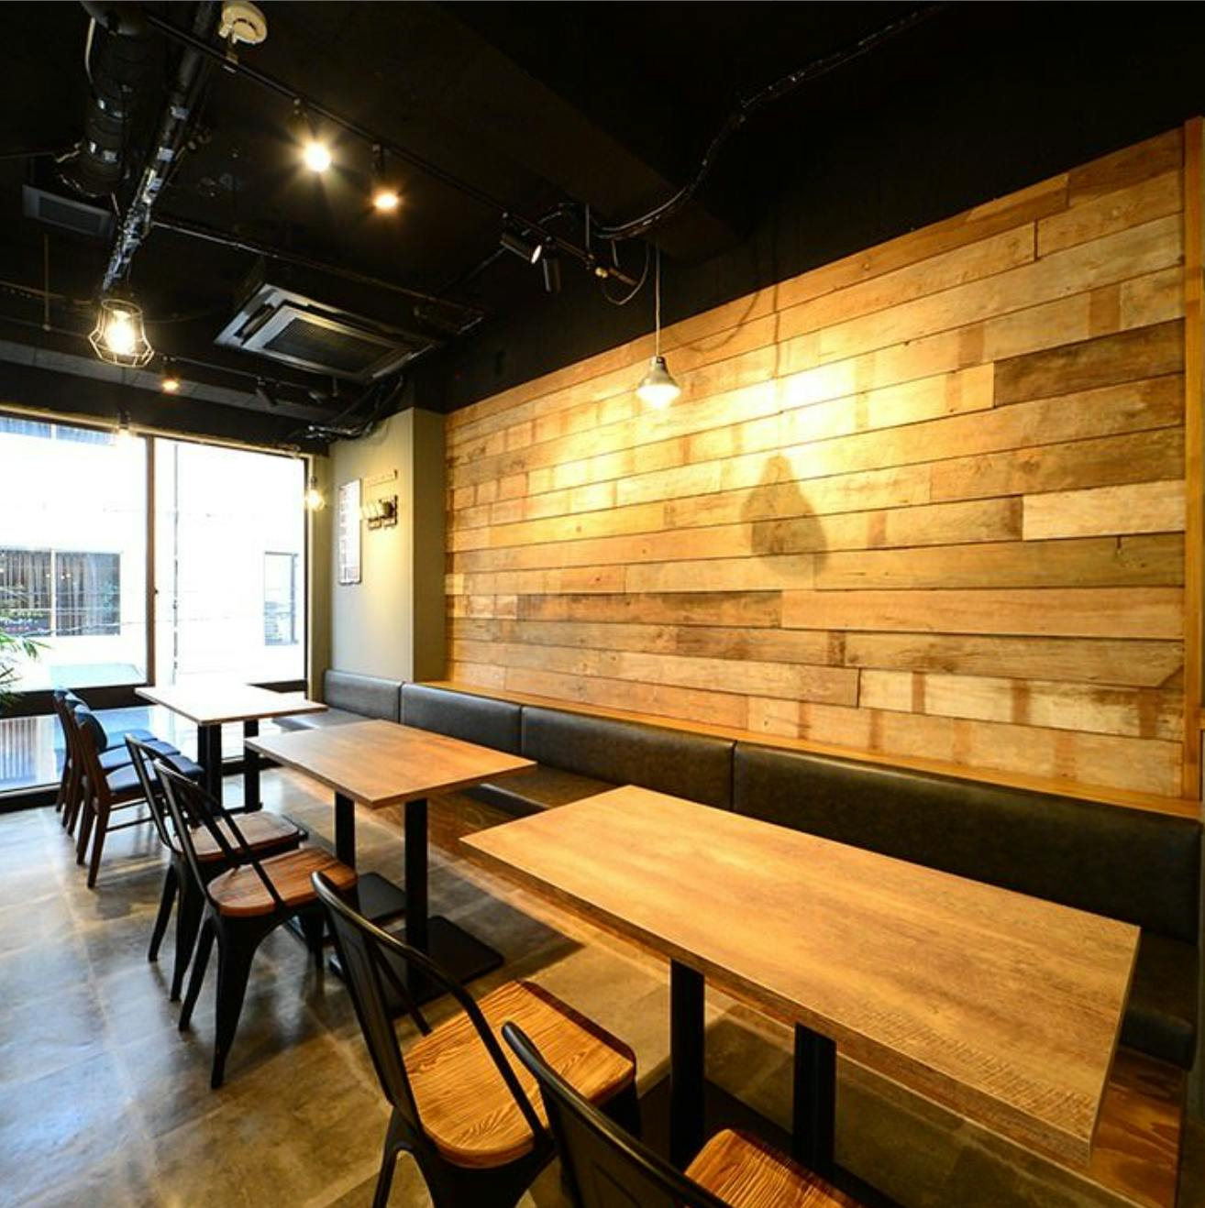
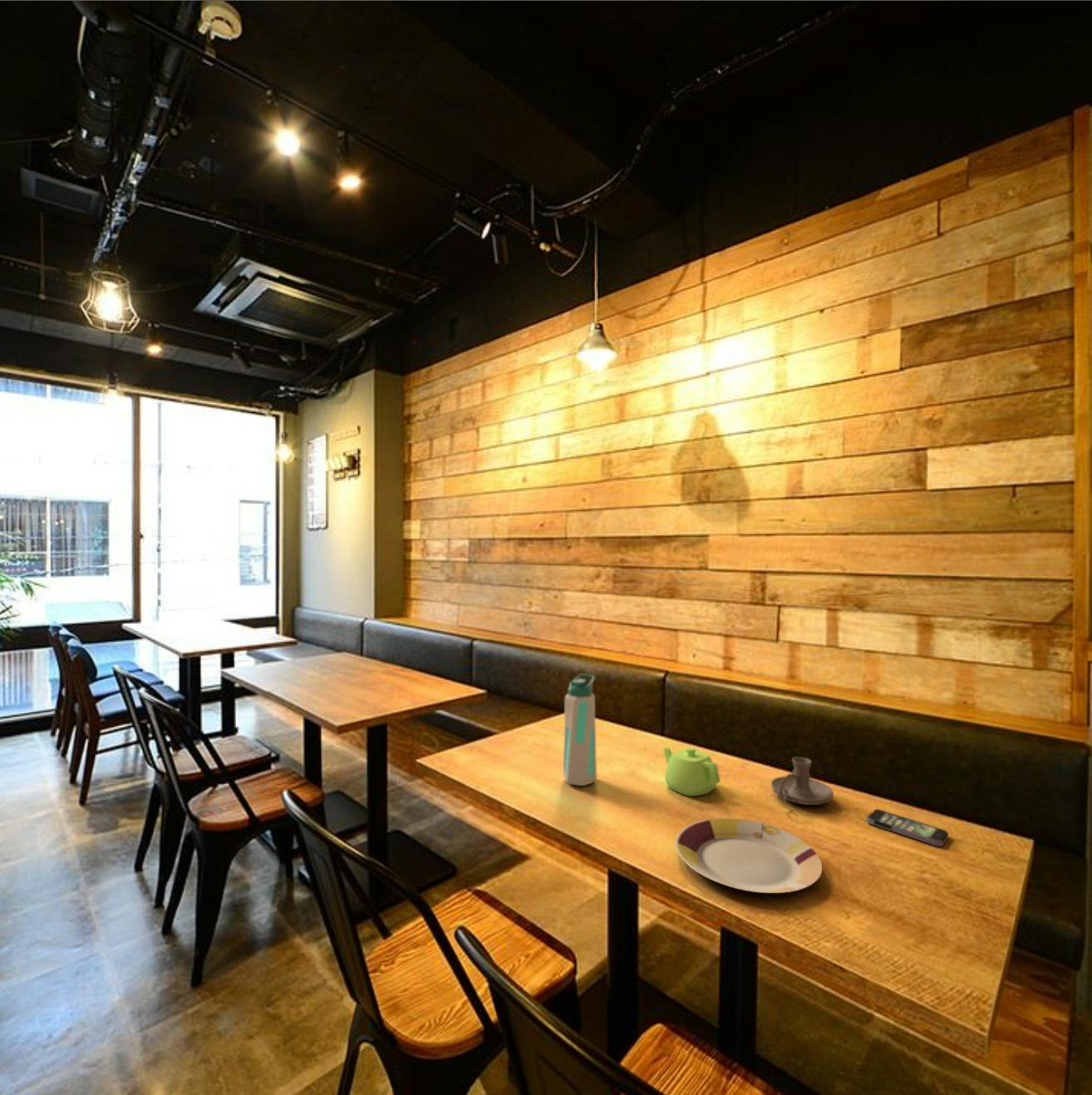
+ smartphone [865,808,949,847]
+ water bottle [563,673,598,787]
+ teapot [662,747,721,797]
+ plate [675,818,823,894]
+ candle holder [770,756,834,806]
